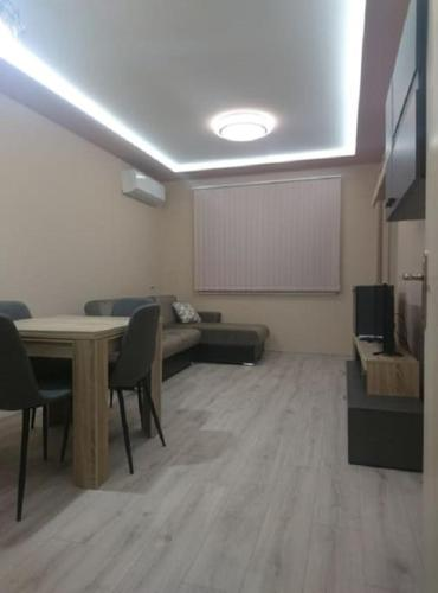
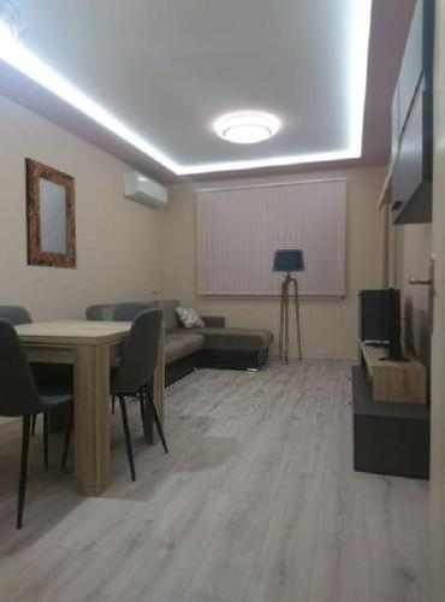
+ floor lamp [271,248,307,365]
+ home mirror [23,157,78,270]
